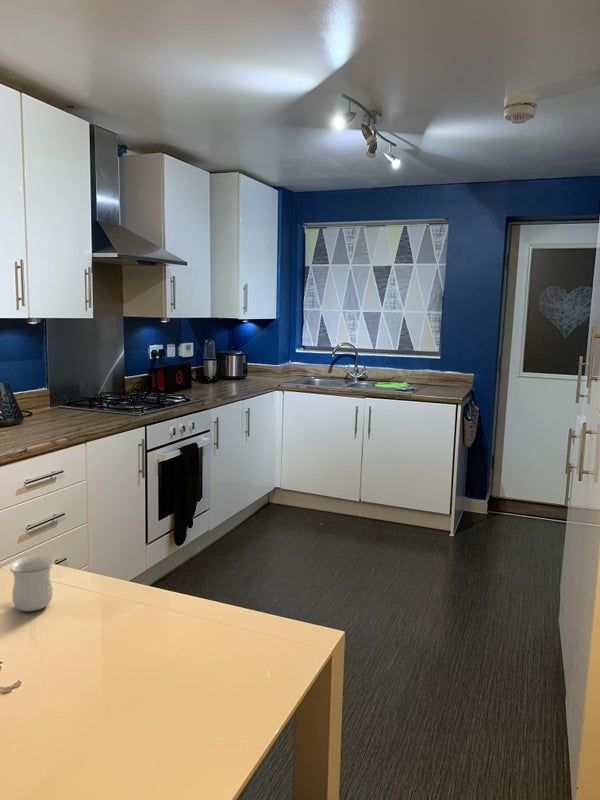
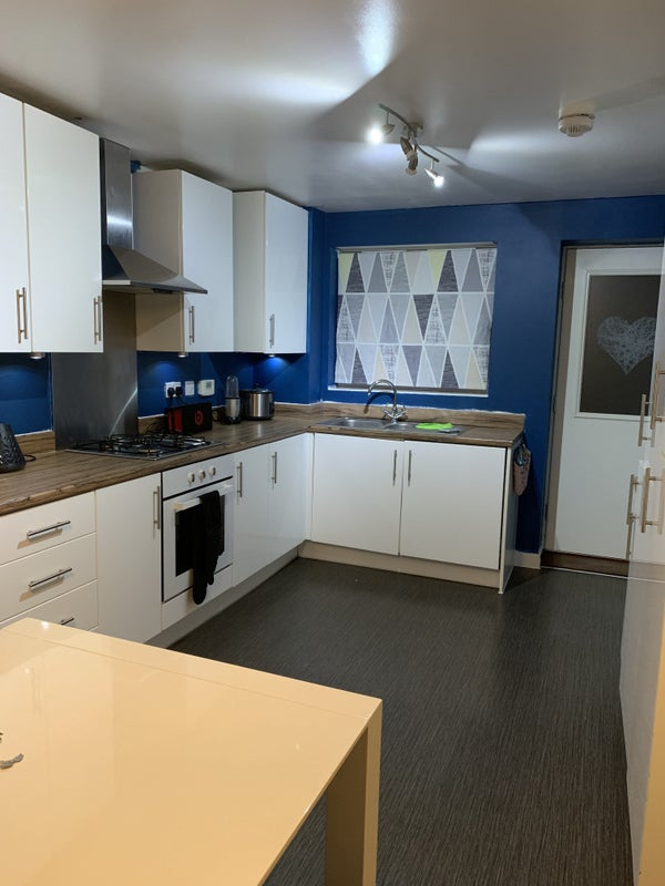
- mug [8,555,55,612]
